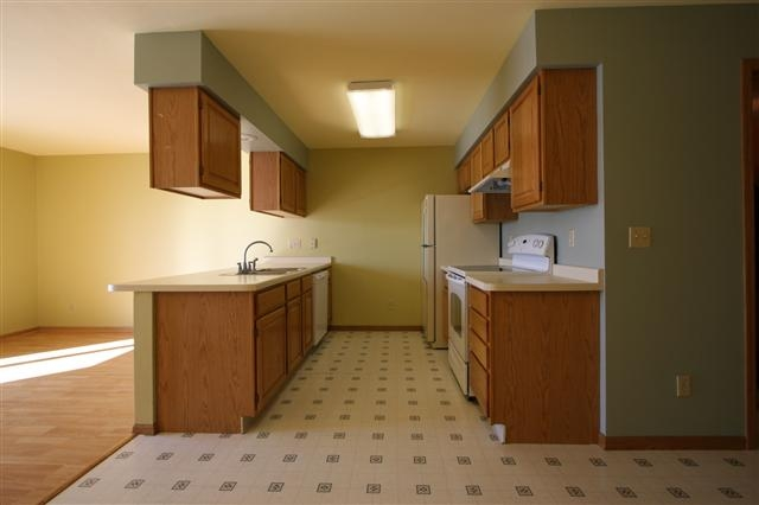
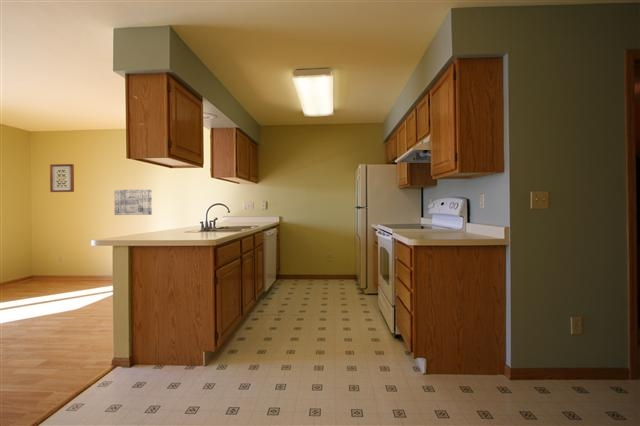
+ wall art [113,189,153,216]
+ wall art [49,163,75,193]
